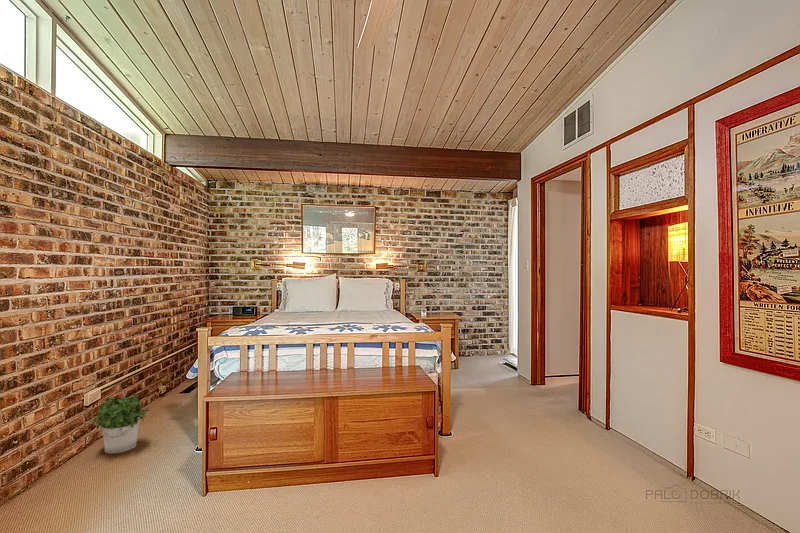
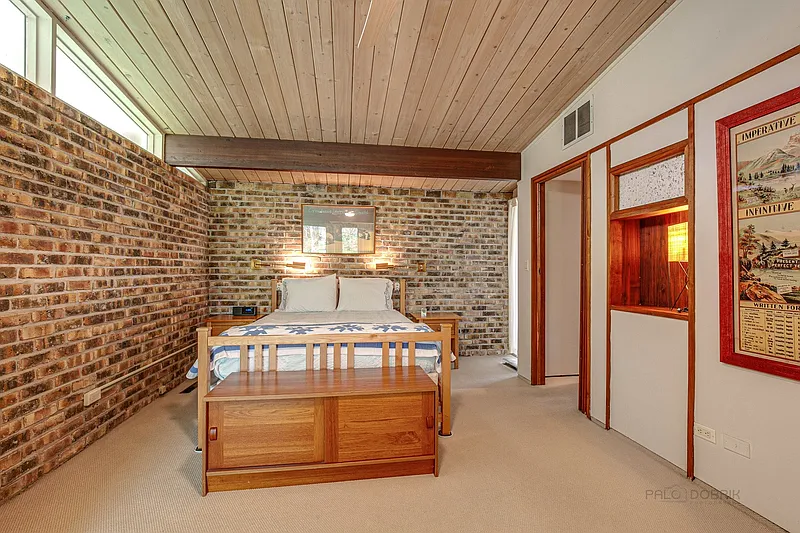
- potted plant [91,392,151,455]
